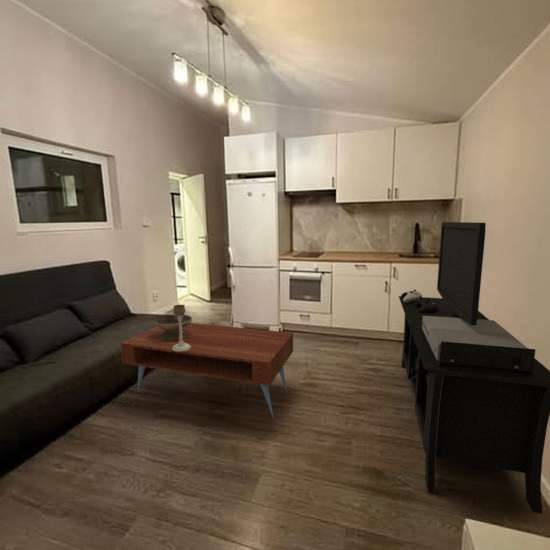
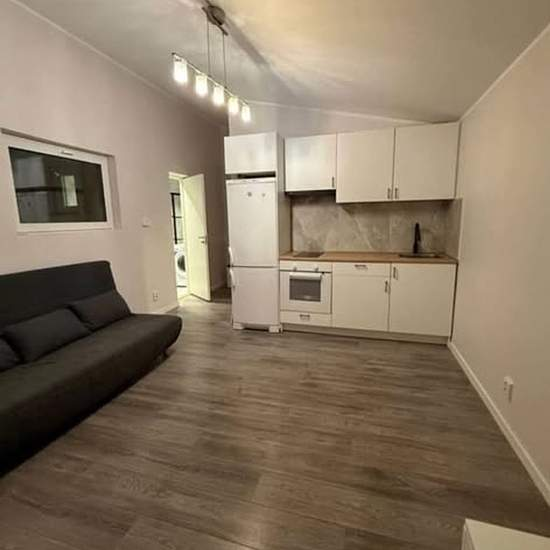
- candle holder [172,304,191,351]
- coffee table [119,322,294,420]
- decorative bowl [152,313,193,340]
- media console [398,221,550,515]
